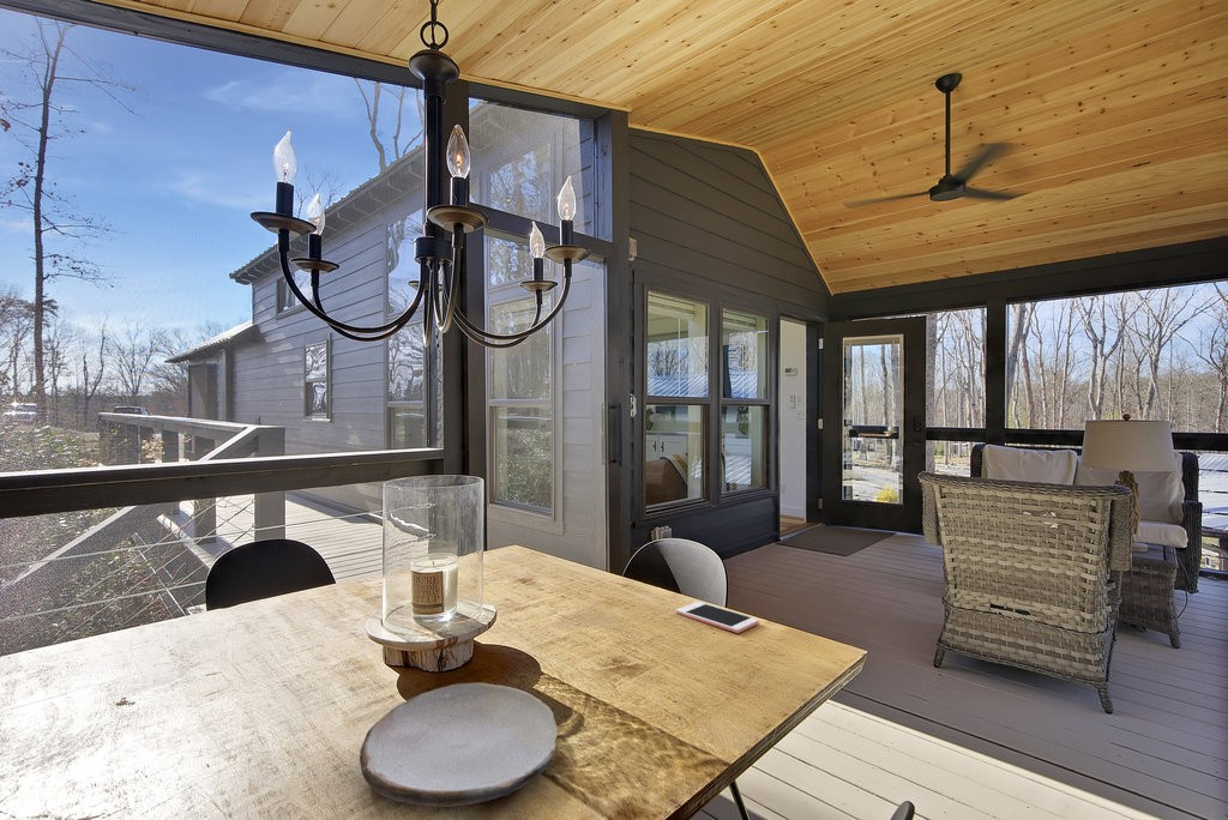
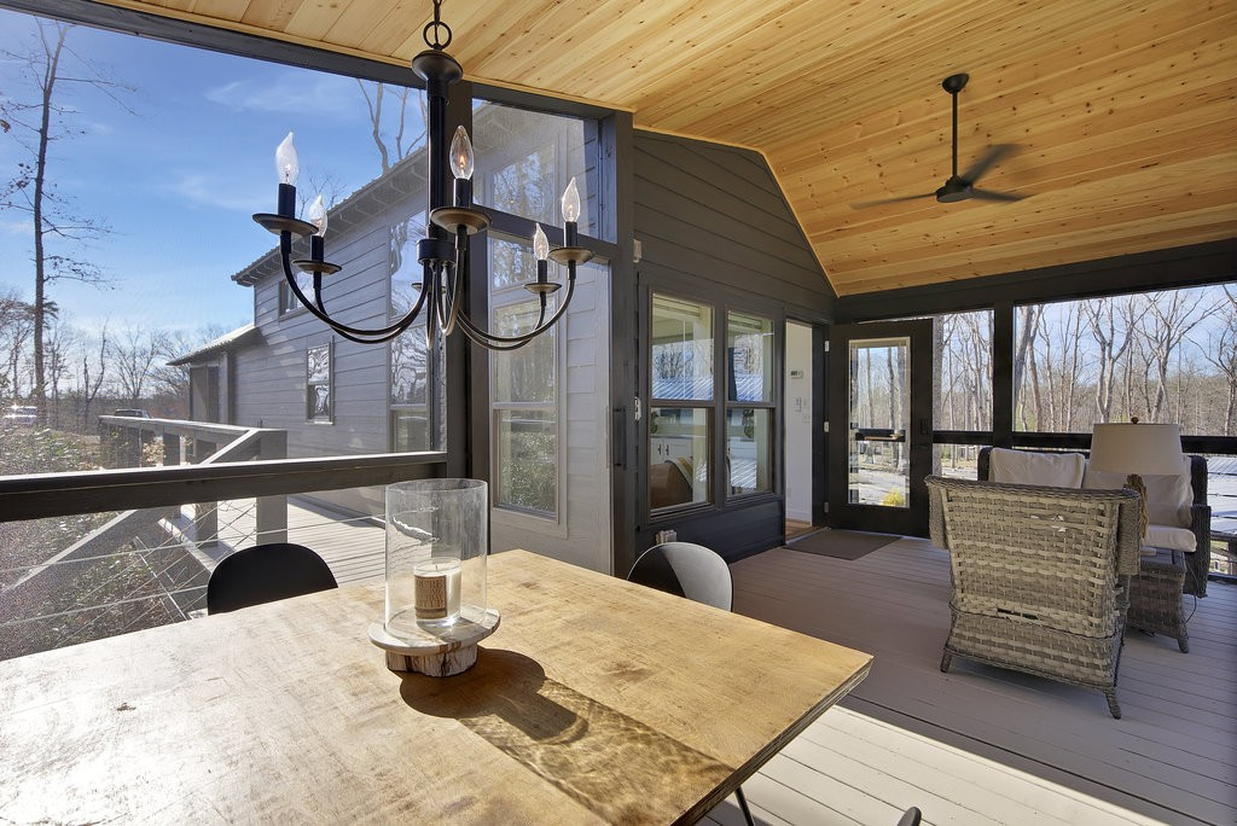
- plate [359,682,559,808]
- cell phone [675,601,760,634]
